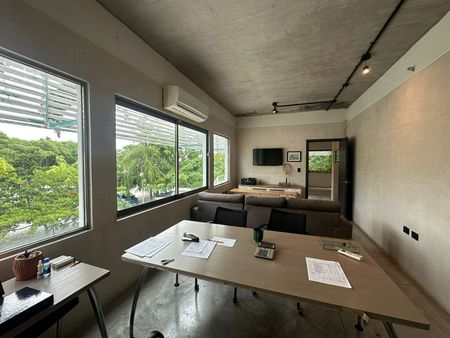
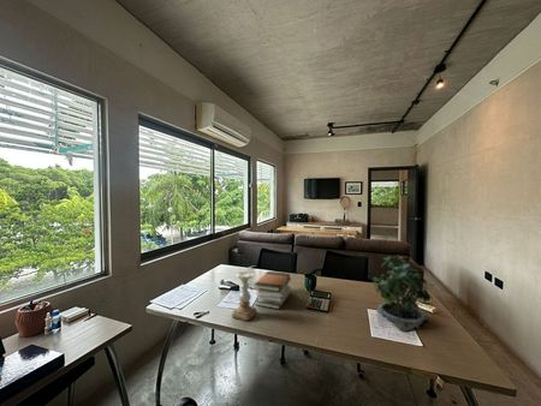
+ candle holder [231,271,258,322]
+ potted plant [371,253,432,333]
+ book stack [252,270,292,310]
